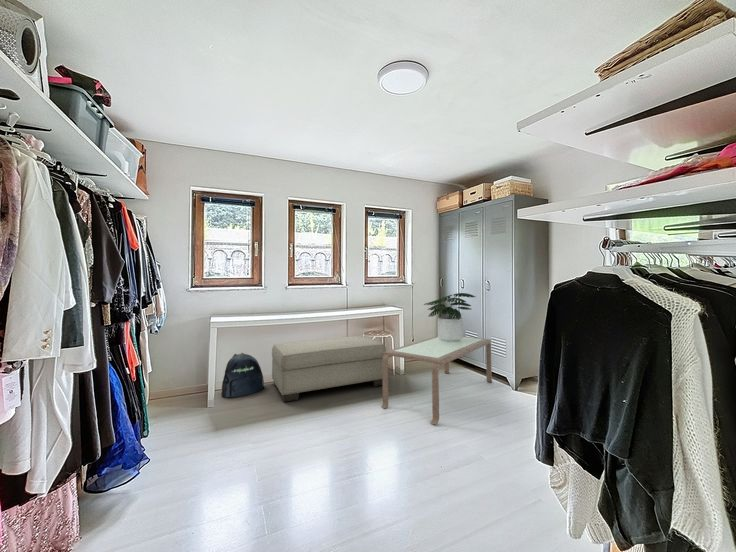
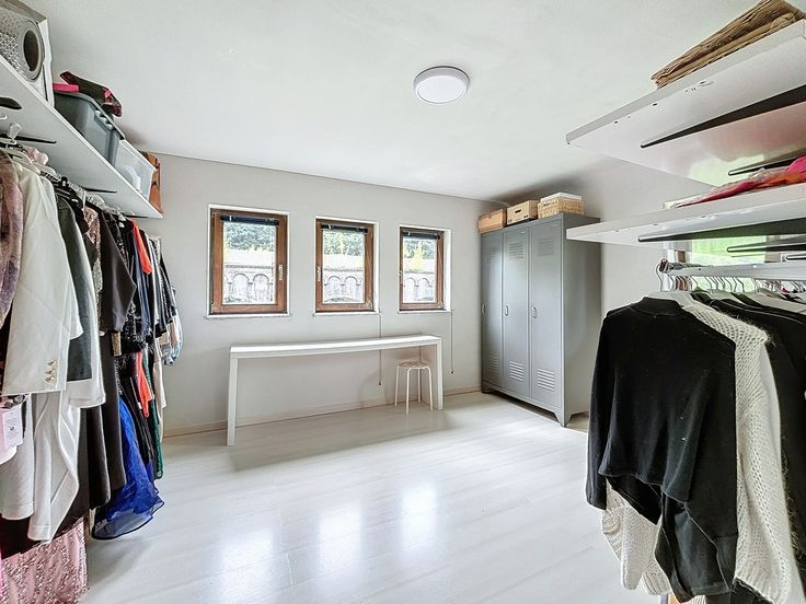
- potted plant [423,292,477,342]
- coffee table [380,335,493,425]
- backpack [221,352,265,399]
- ottoman [271,335,387,403]
